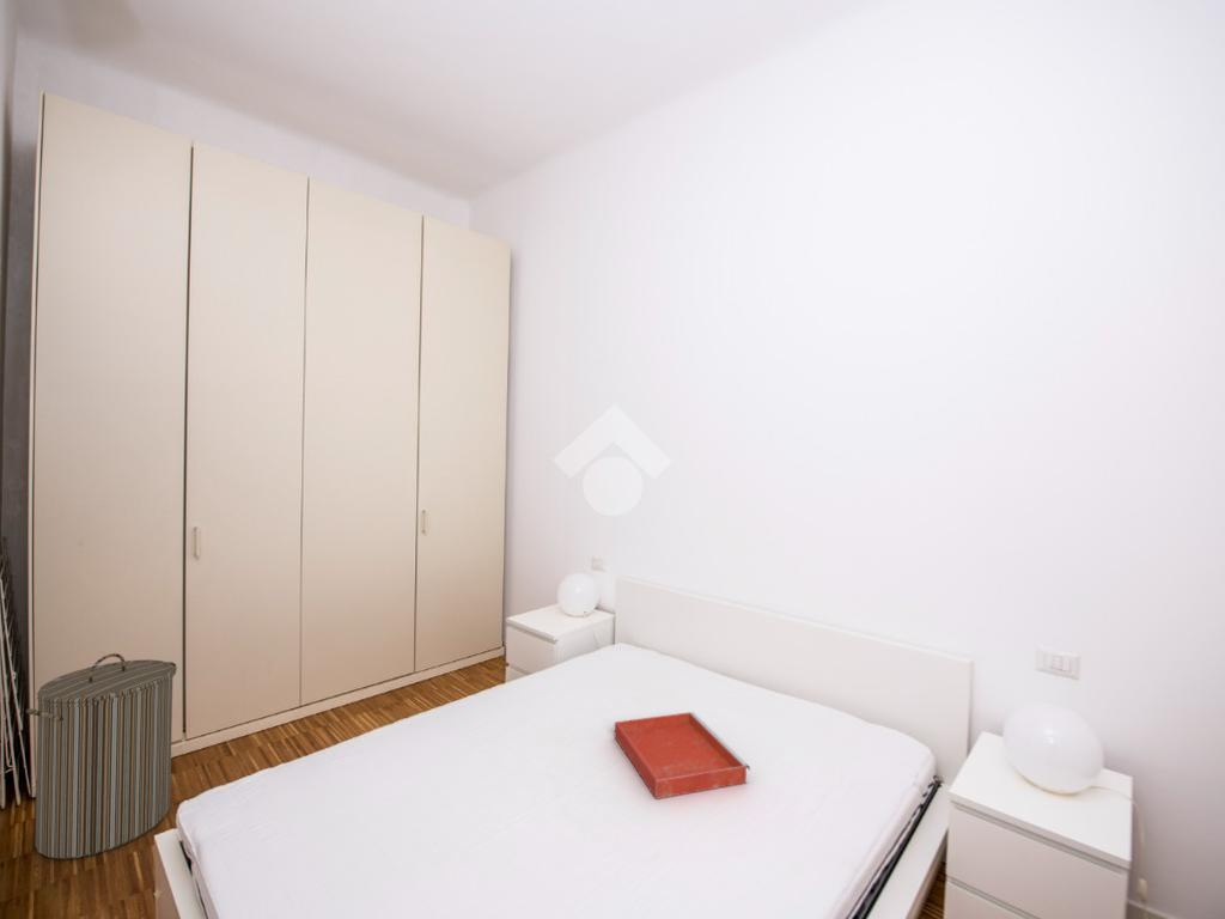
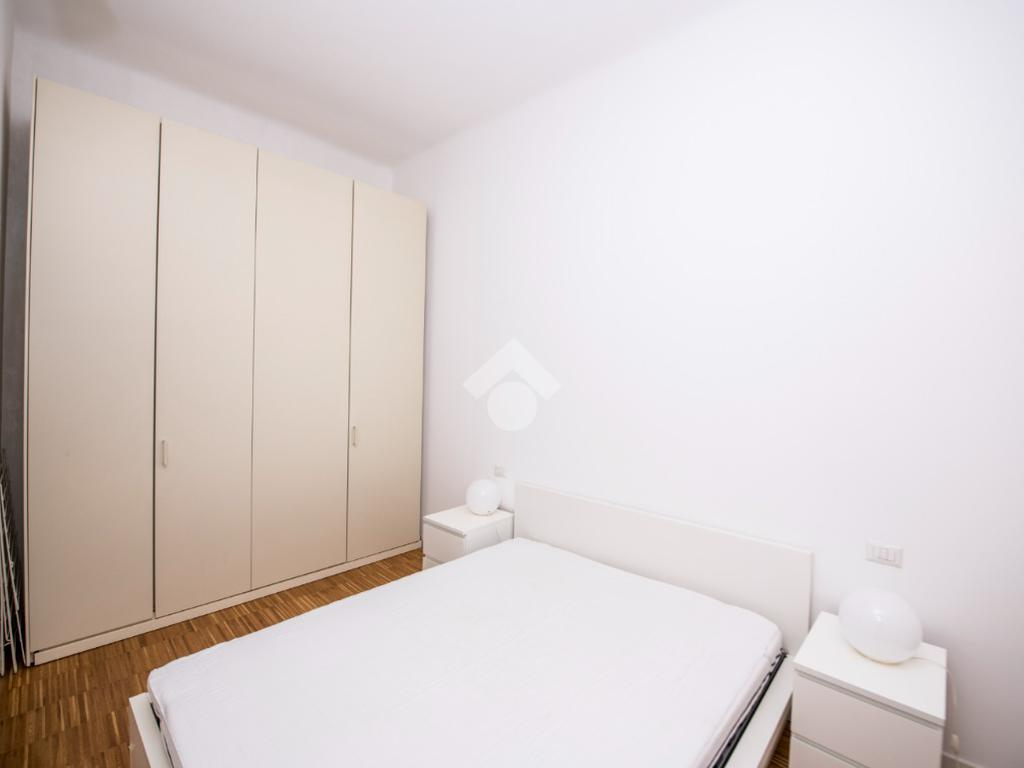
- tray [614,711,751,801]
- laundry hamper [25,652,178,860]
